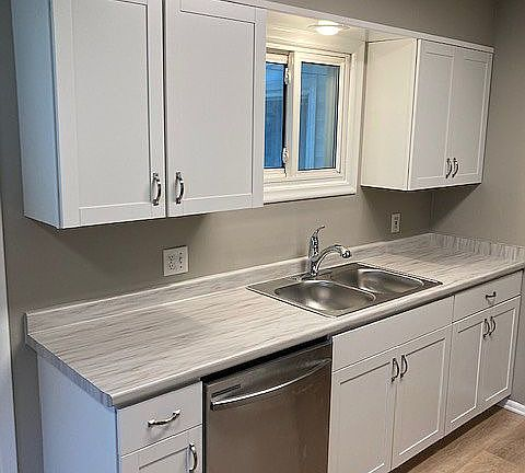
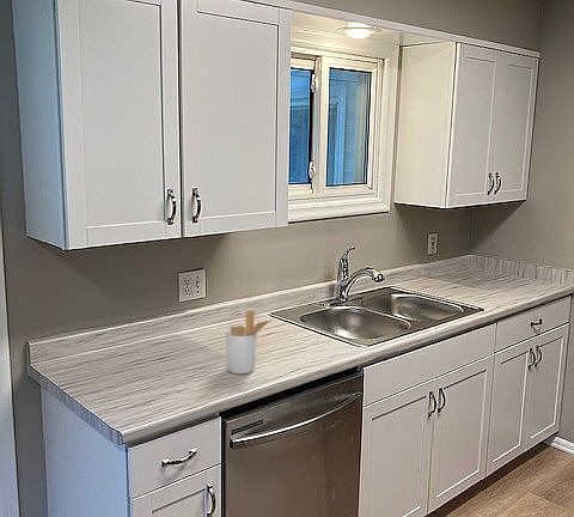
+ utensil holder [225,309,274,375]
